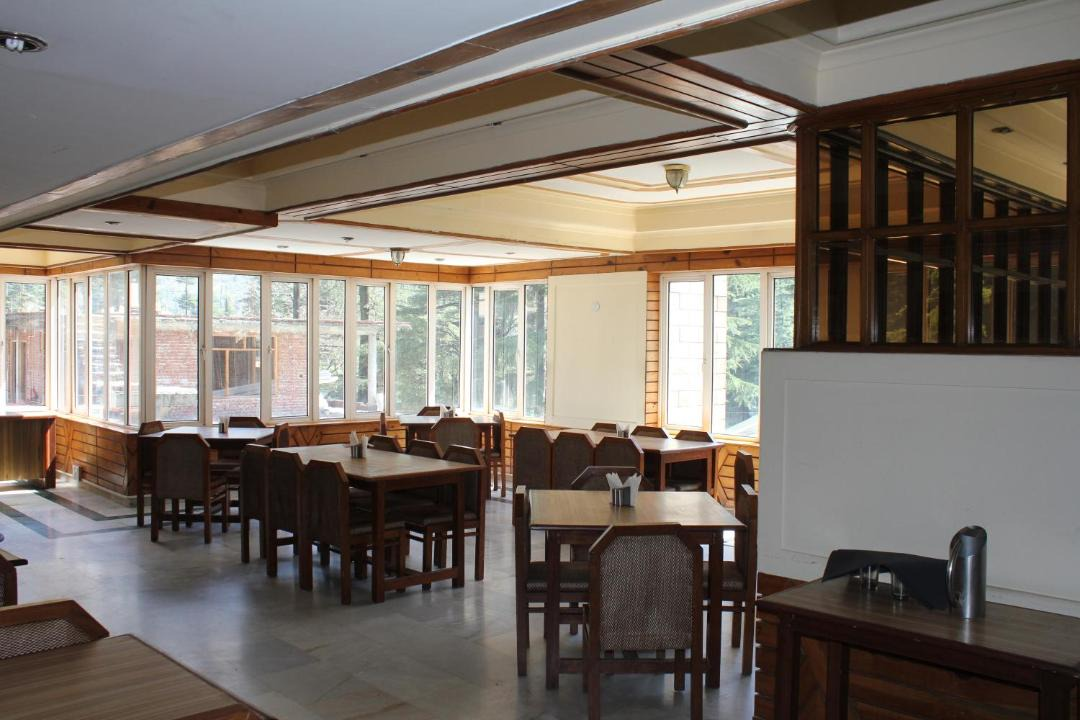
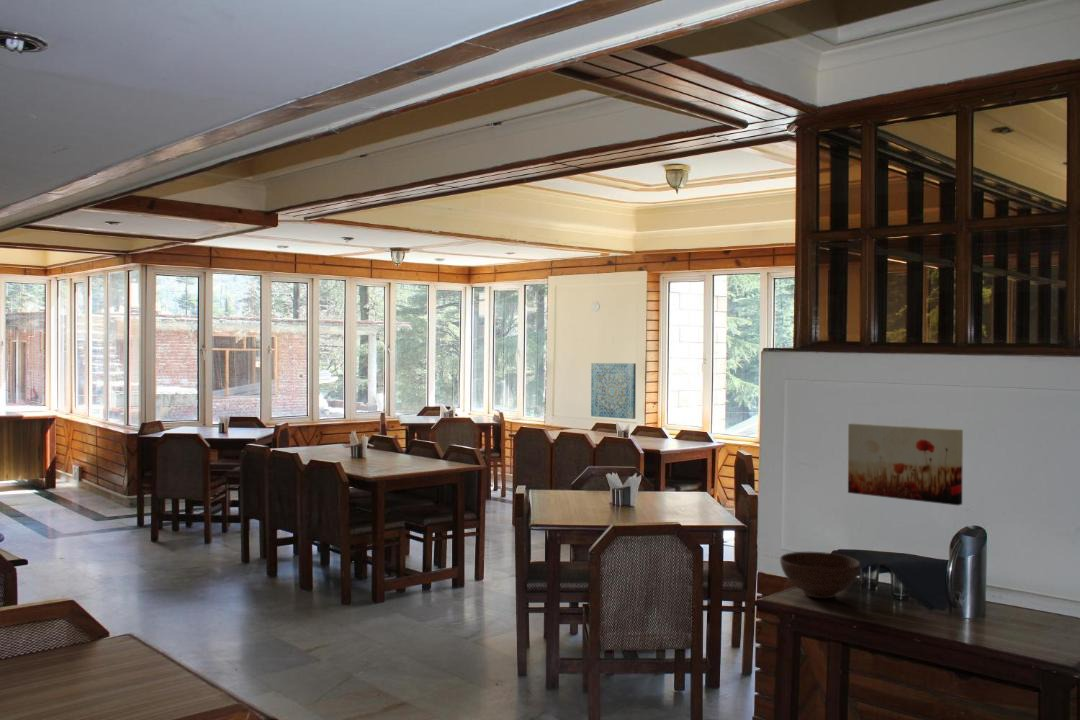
+ wall art [590,362,637,420]
+ bowl [779,551,861,599]
+ wall art [847,422,964,506]
